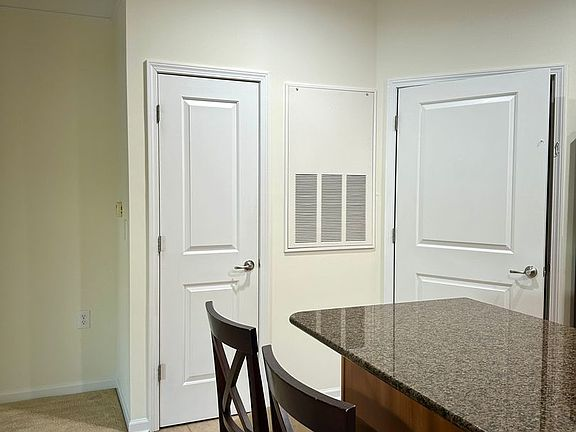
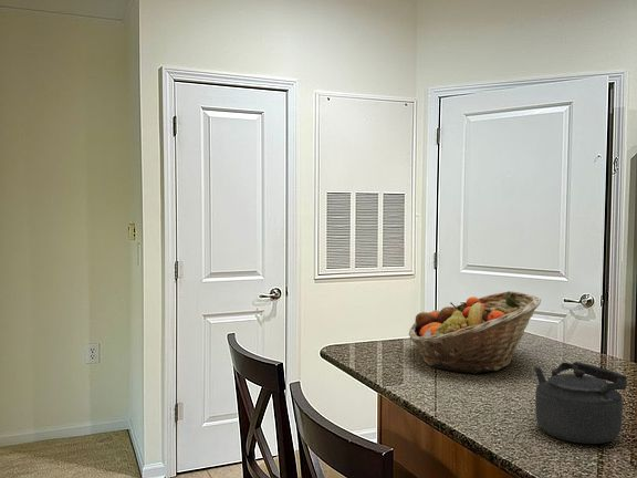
+ kettle [533,361,628,445]
+ fruit basket [408,290,542,375]
